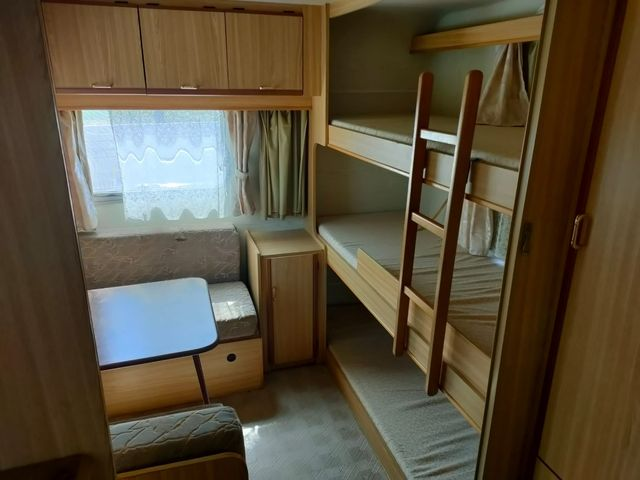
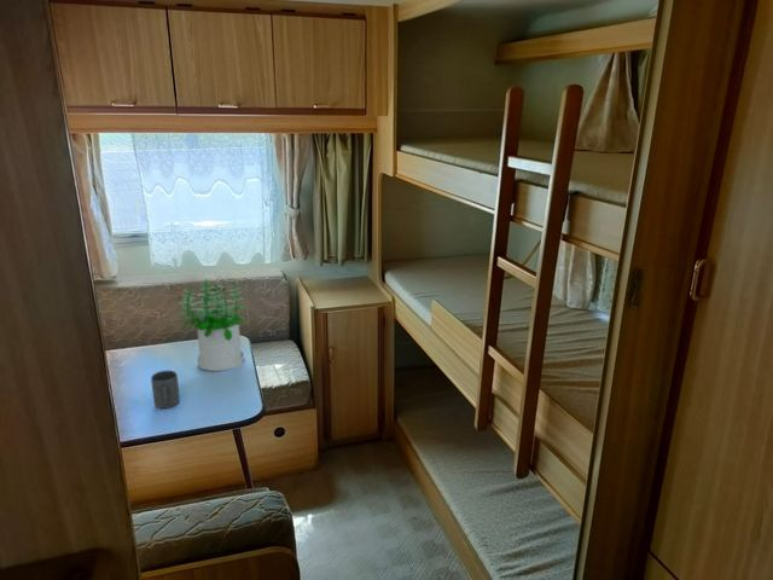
+ potted plant [174,278,250,372]
+ mug [150,370,181,410]
